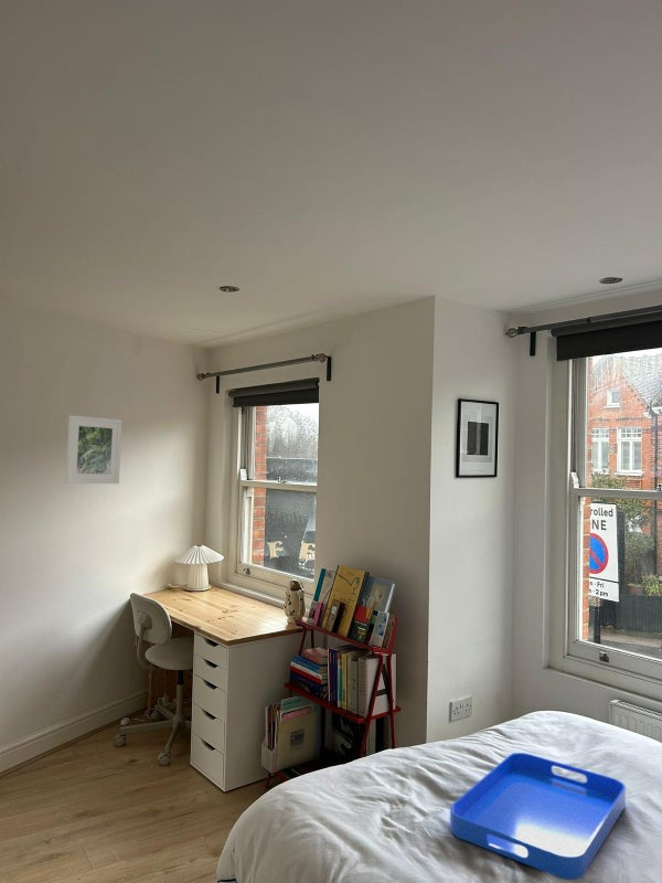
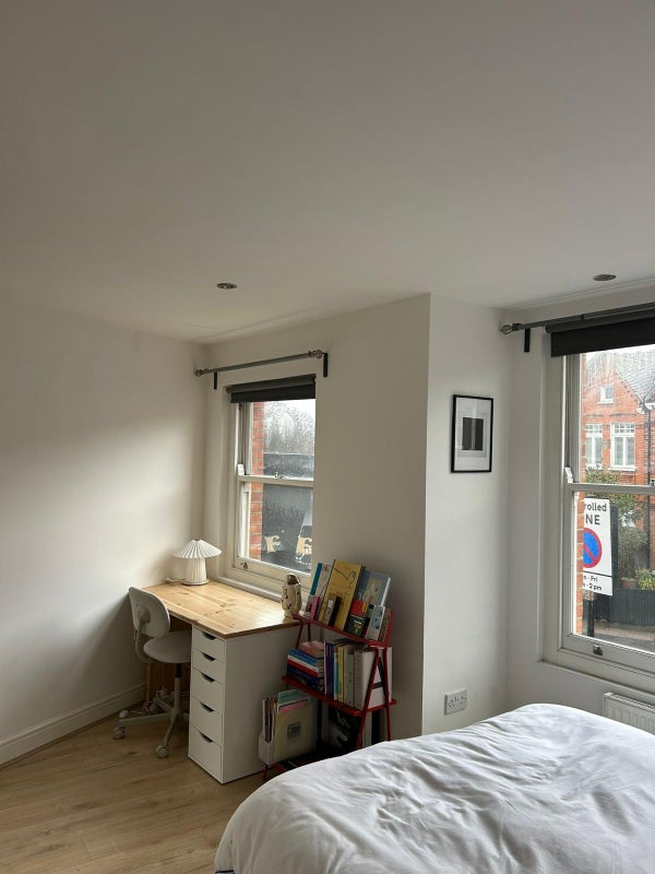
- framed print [64,414,122,485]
- serving tray [449,752,627,881]
